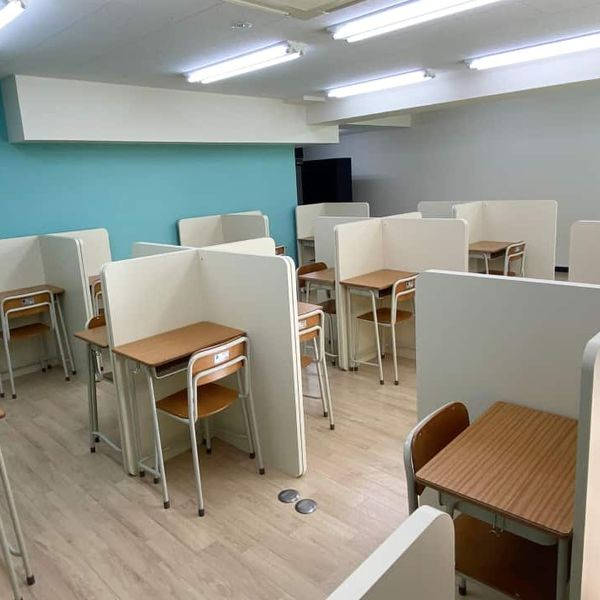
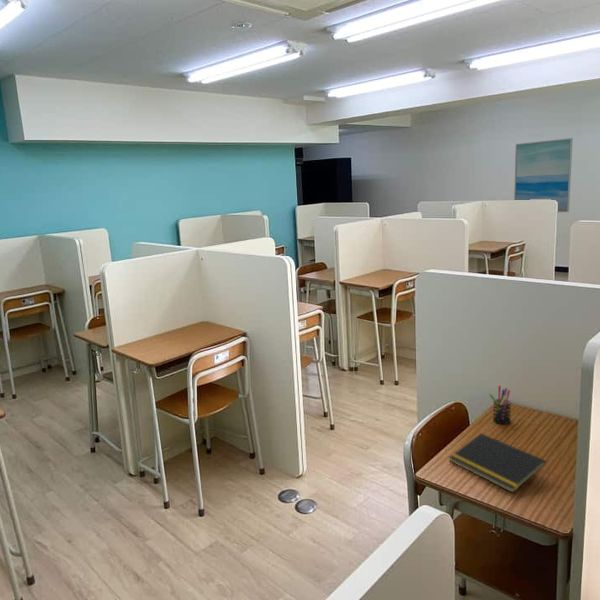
+ wall art [513,137,574,213]
+ notepad [448,432,547,494]
+ pen holder [488,385,512,425]
